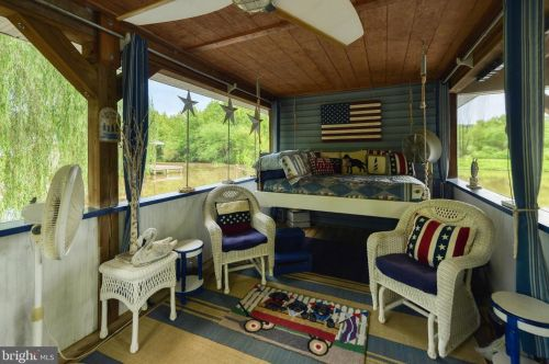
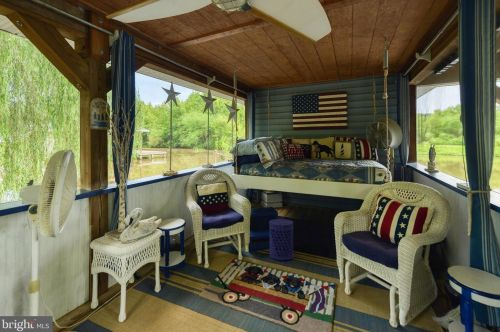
+ waste bin [268,218,294,261]
